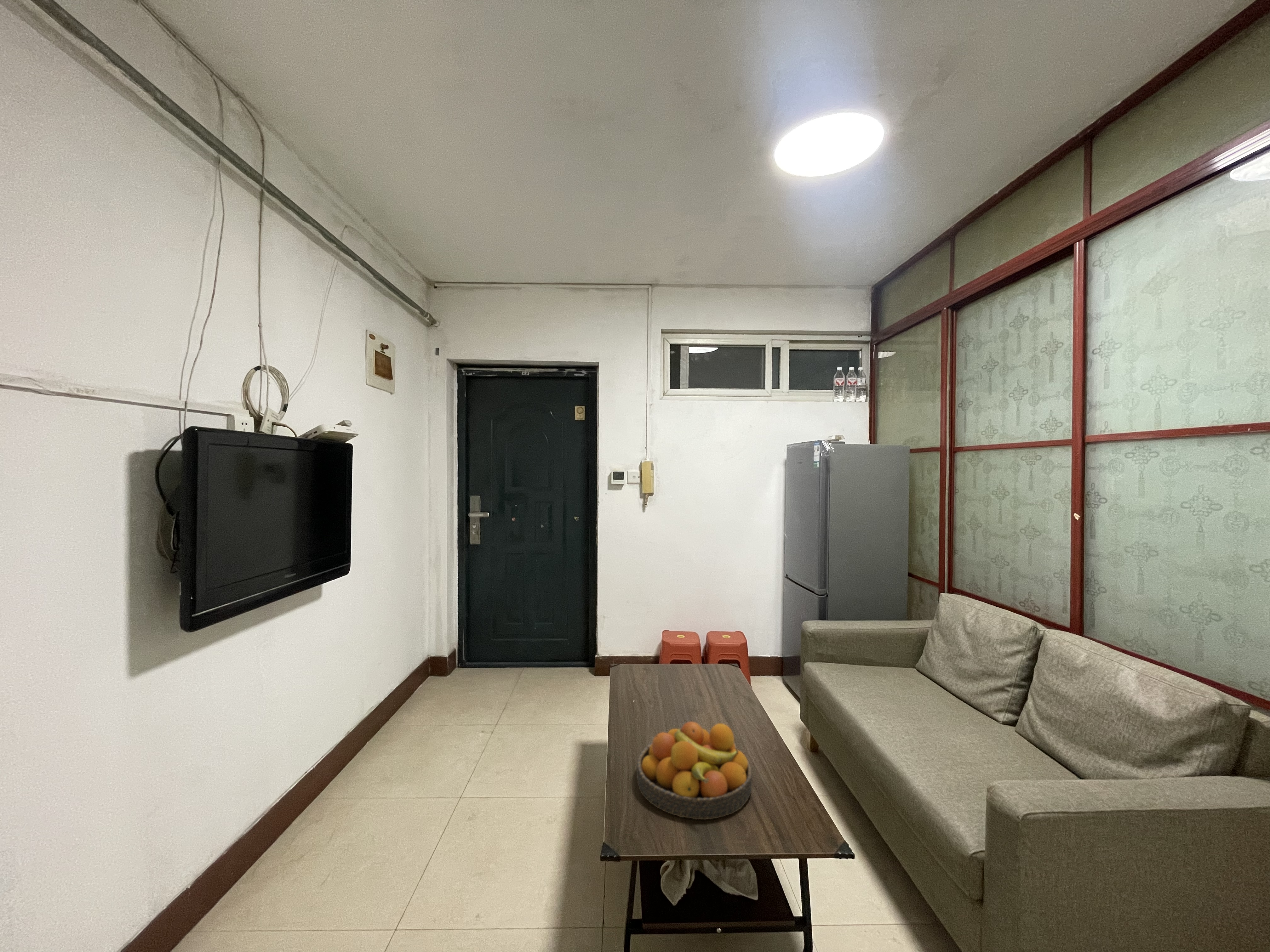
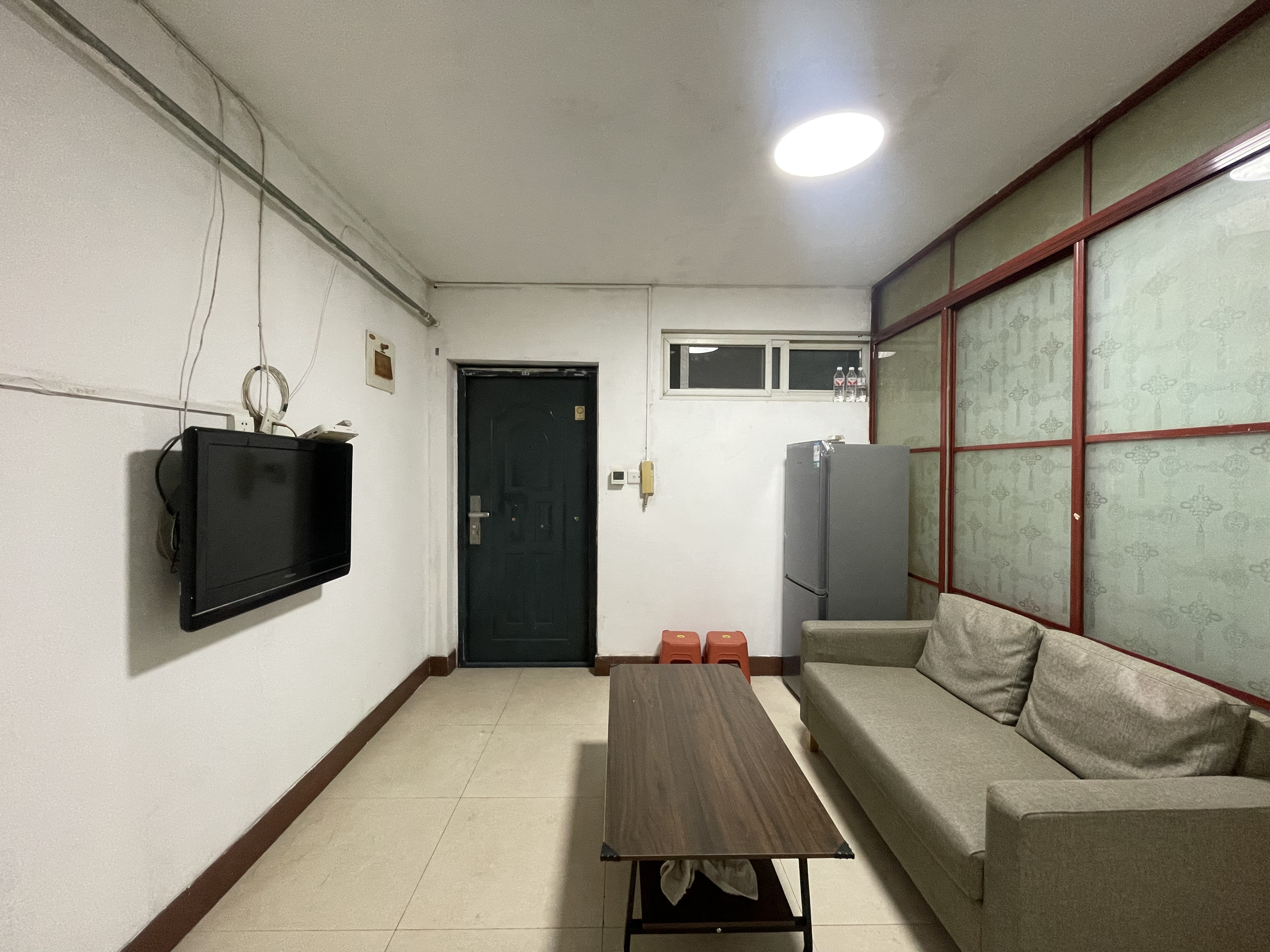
- fruit bowl [636,721,752,820]
